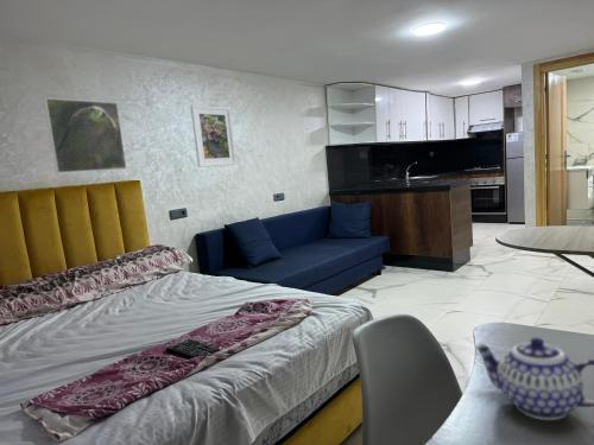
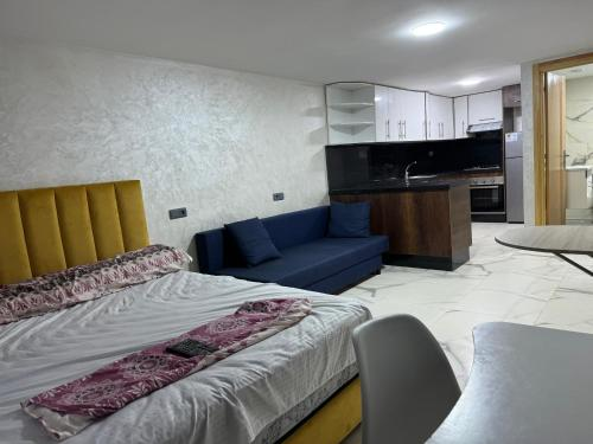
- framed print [43,97,128,174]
- teapot [474,337,594,421]
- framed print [189,104,238,169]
